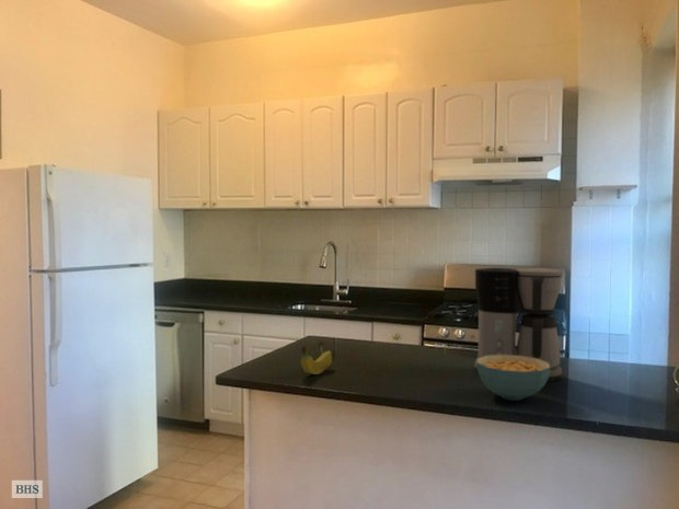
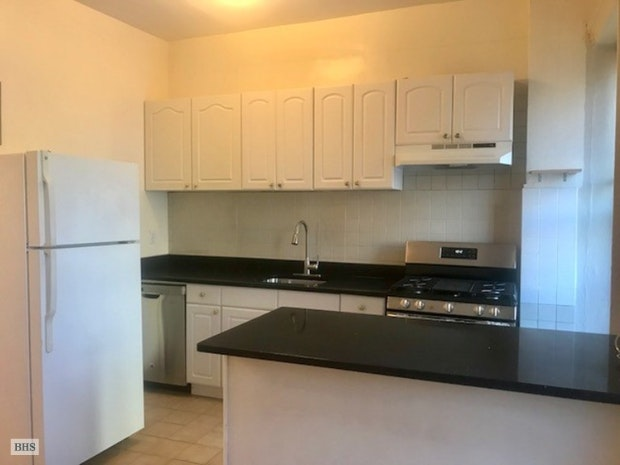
- coffee maker [473,267,564,383]
- cereal bowl [475,355,551,402]
- fruit [300,345,333,375]
